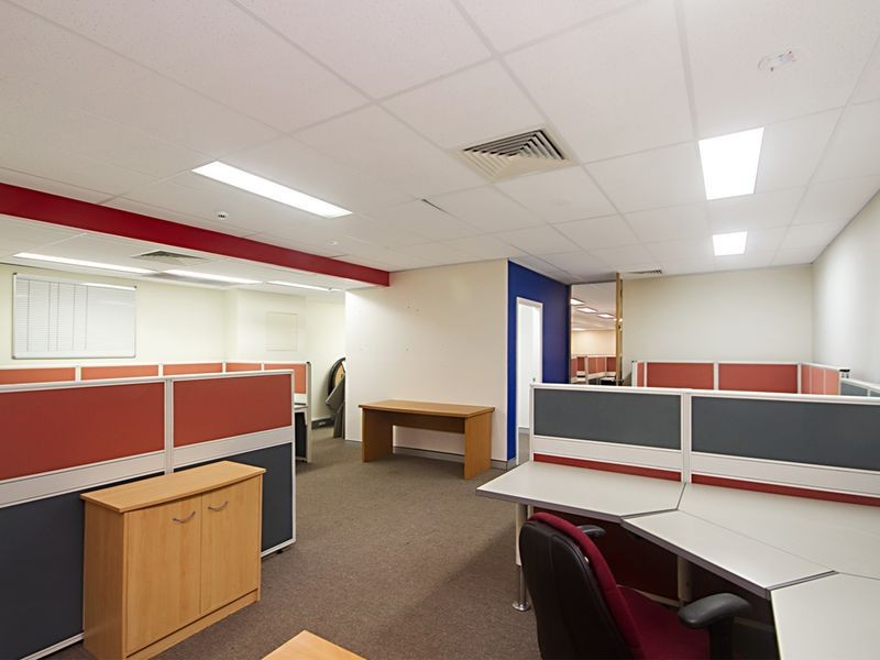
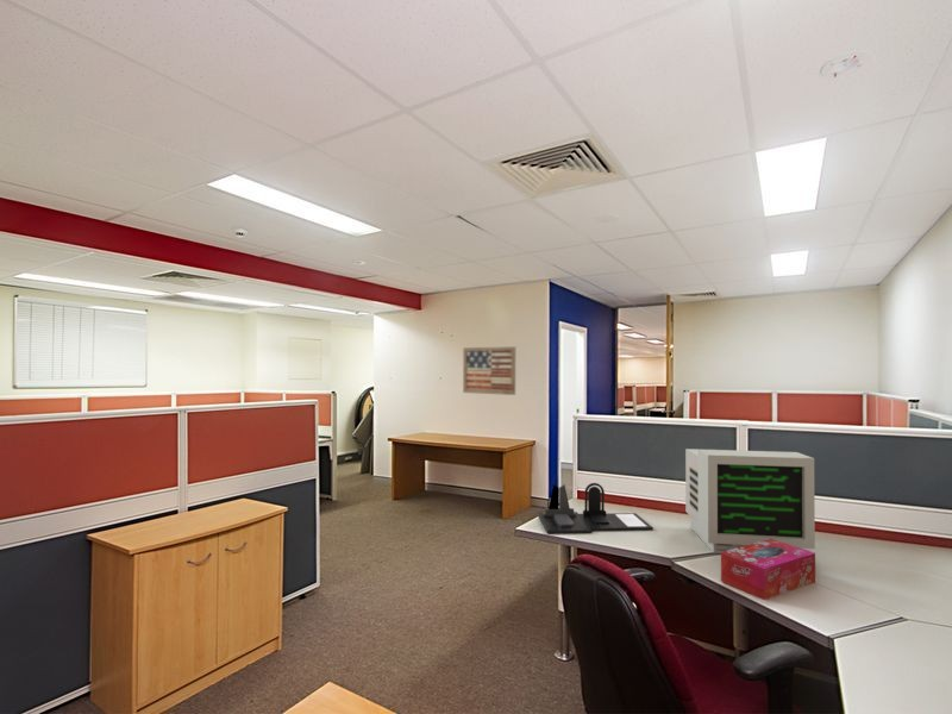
+ desk organizer [537,482,654,536]
+ wall art [462,345,516,396]
+ computer monitor [684,447,816,555]
+ tissue box [720,539,816,601]
